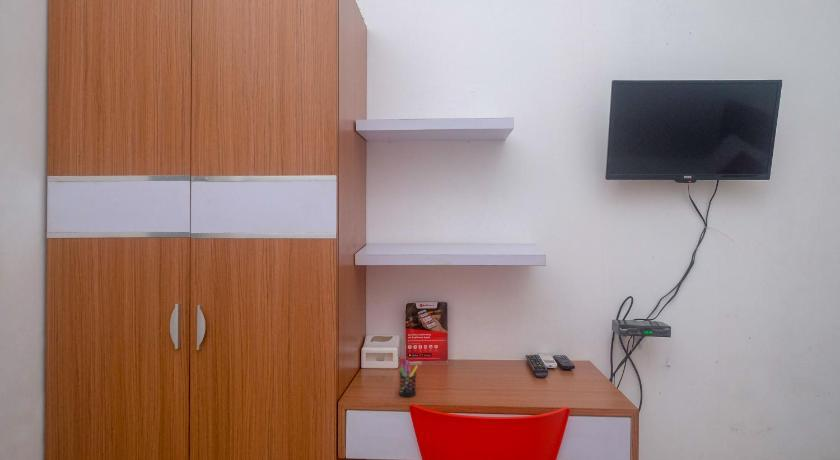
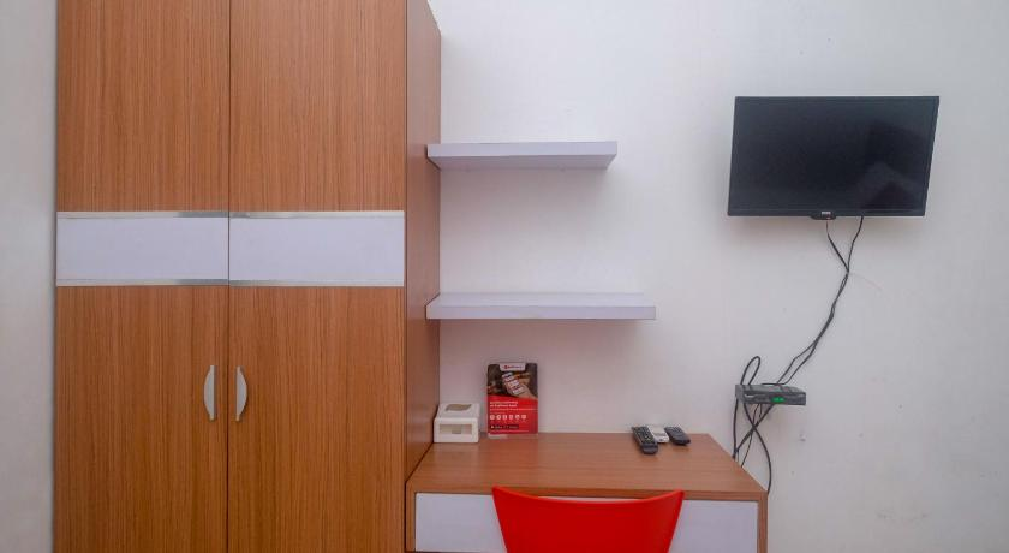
- pen holder [398,357,419,398]
